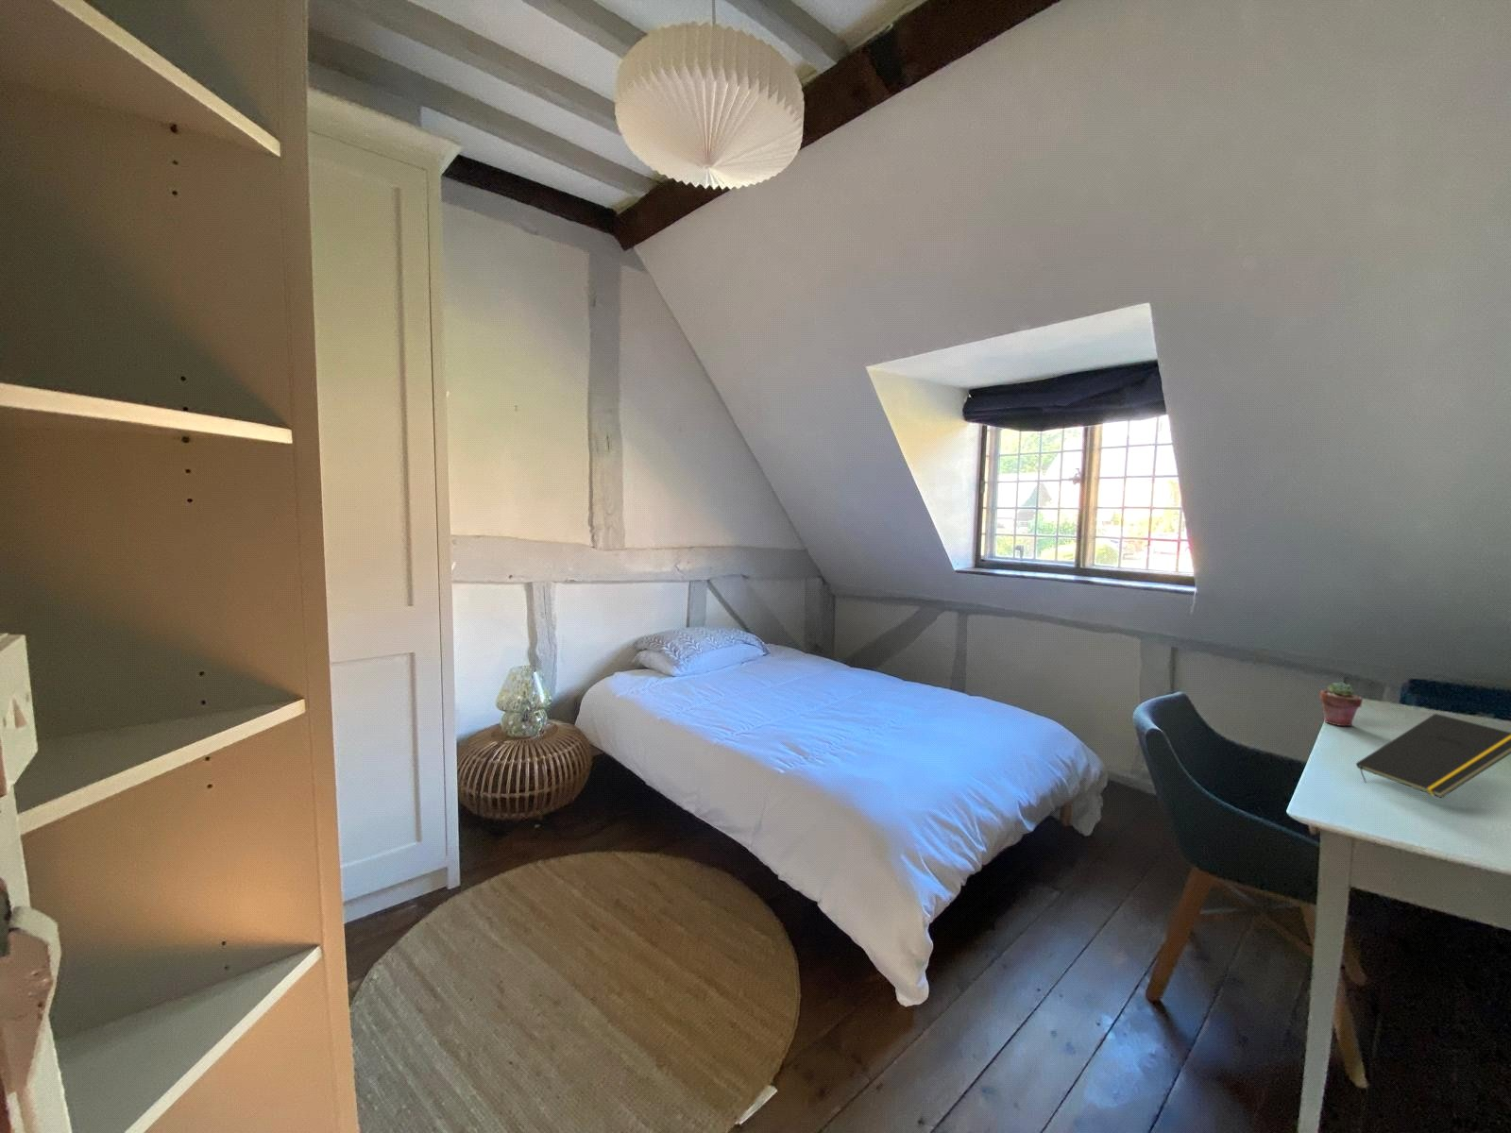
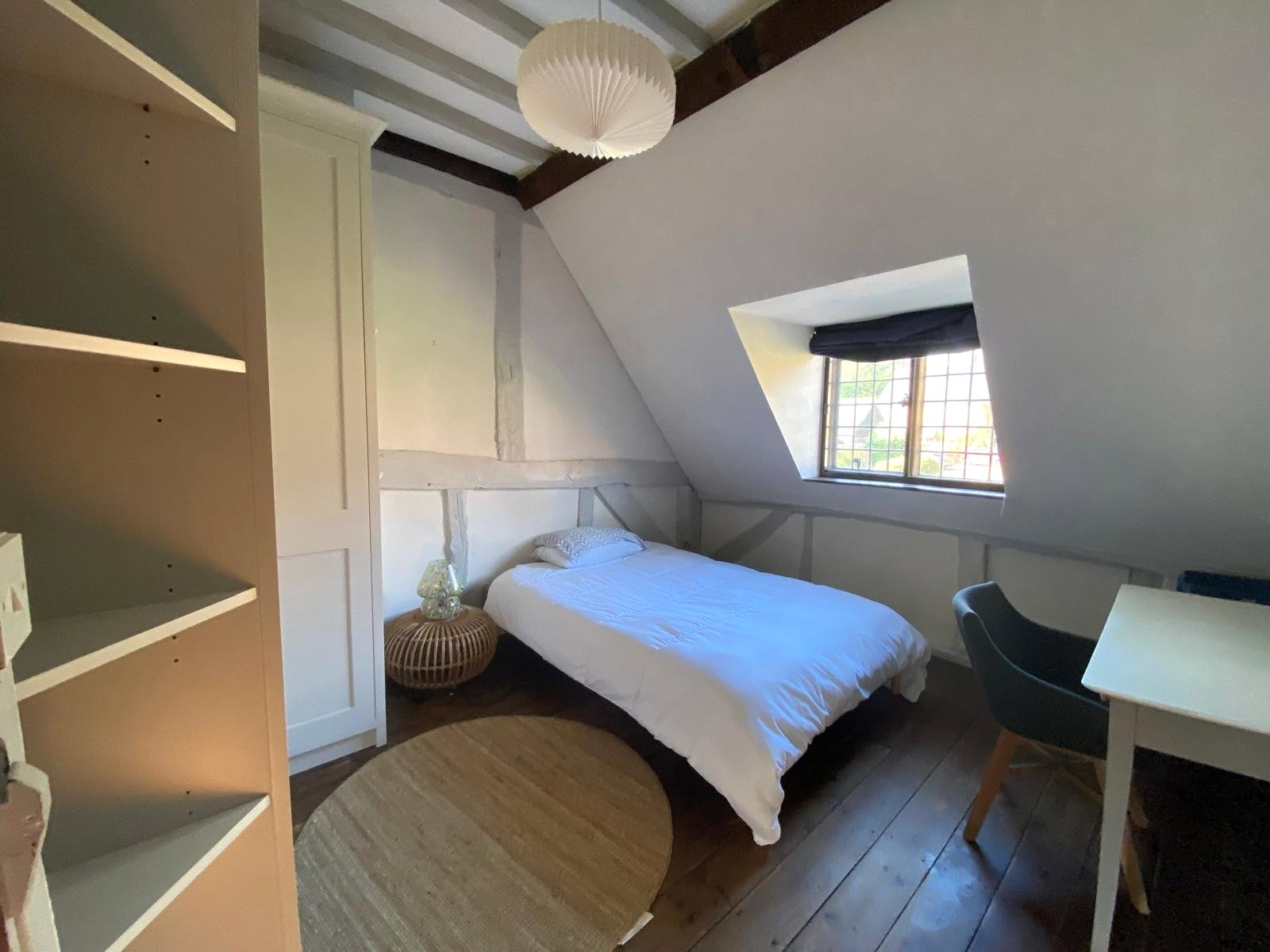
- potted succulent [1319,681,1363,727]
- notepad [1355,713,1511,799]
